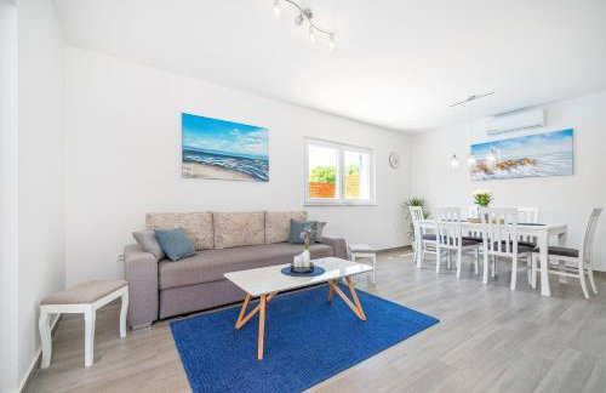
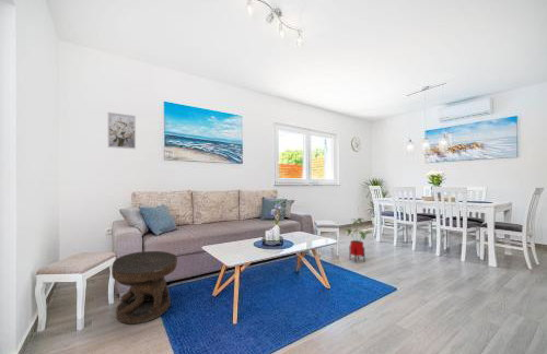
+ wall art [107,111,137,150]
+ house plant [341,217,373,263]
+ side table [110,250,178,326]
